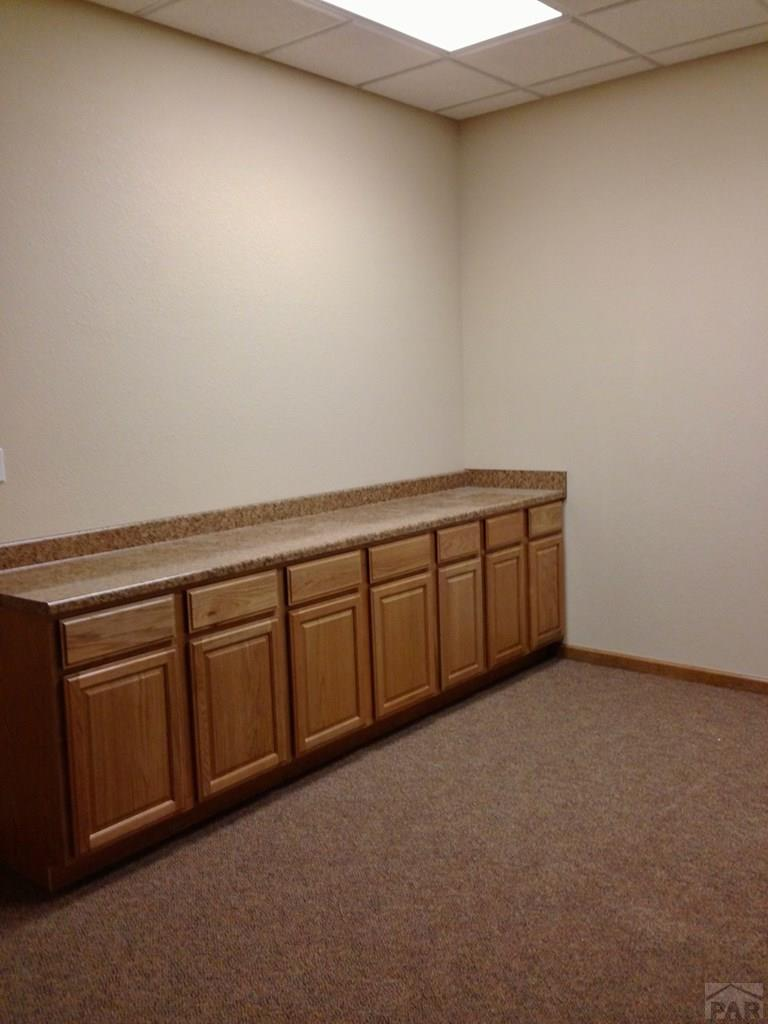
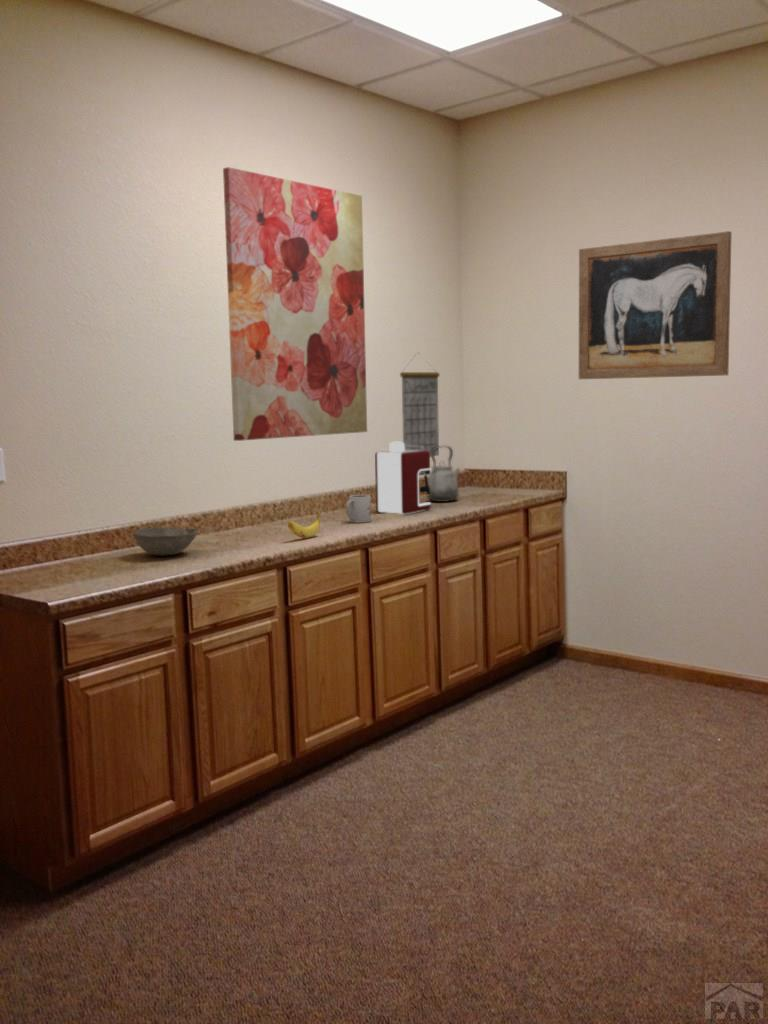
+ coffee maker [374,440,432,515]
+ bowl [132,526,198,557]
+ banana [287,511,321,539]
+ calendar [399,351,441,458]
+ wall art [578,230,732,380]
+ wall art [222,166,368,442]
+ kettle [426,445,461,503]
+ mug [345,494,372,524]
